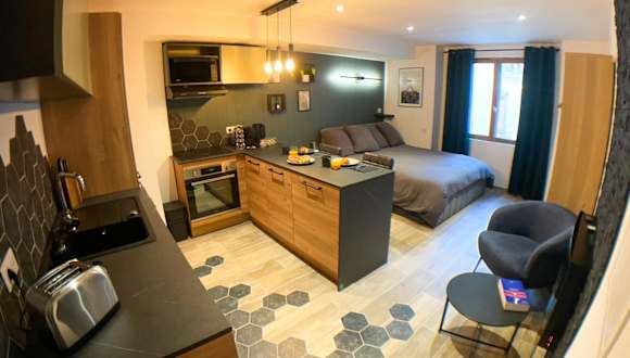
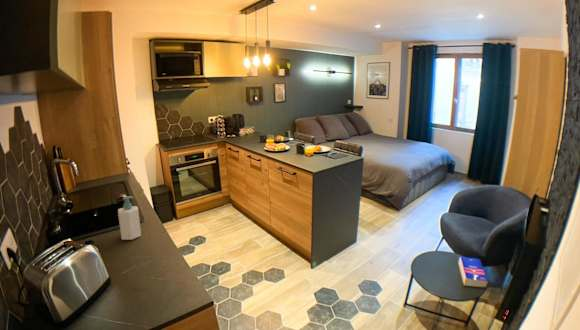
+ soap bottle [117,195,142,241]
